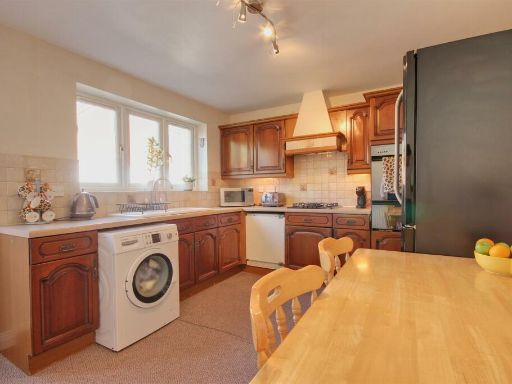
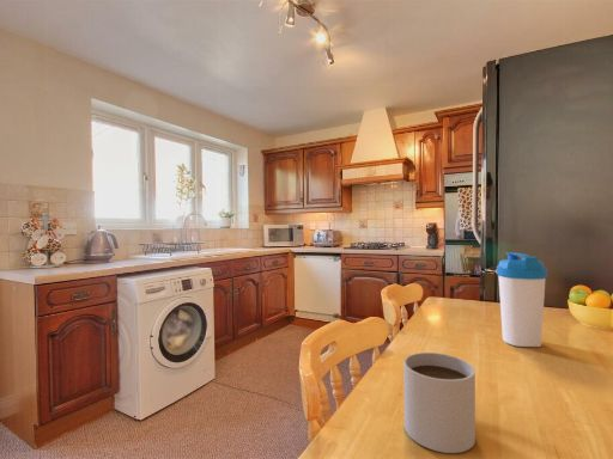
+ water bottle [496,251,548,348]
+ mug [402,351,477,454]
